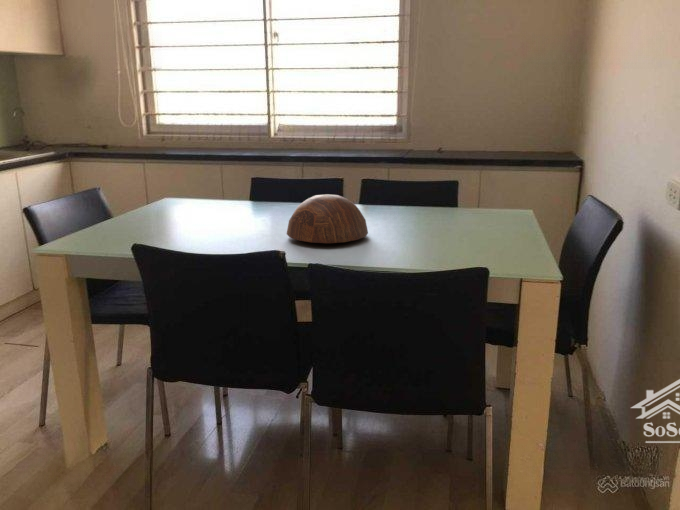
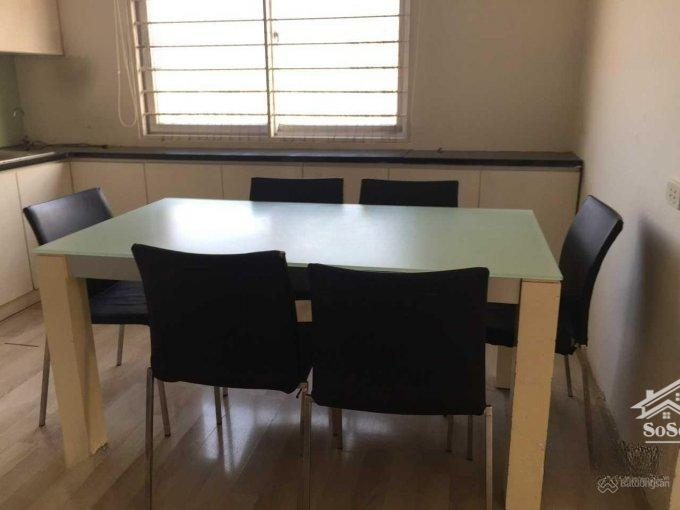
- bowl [286,193,369,244]
